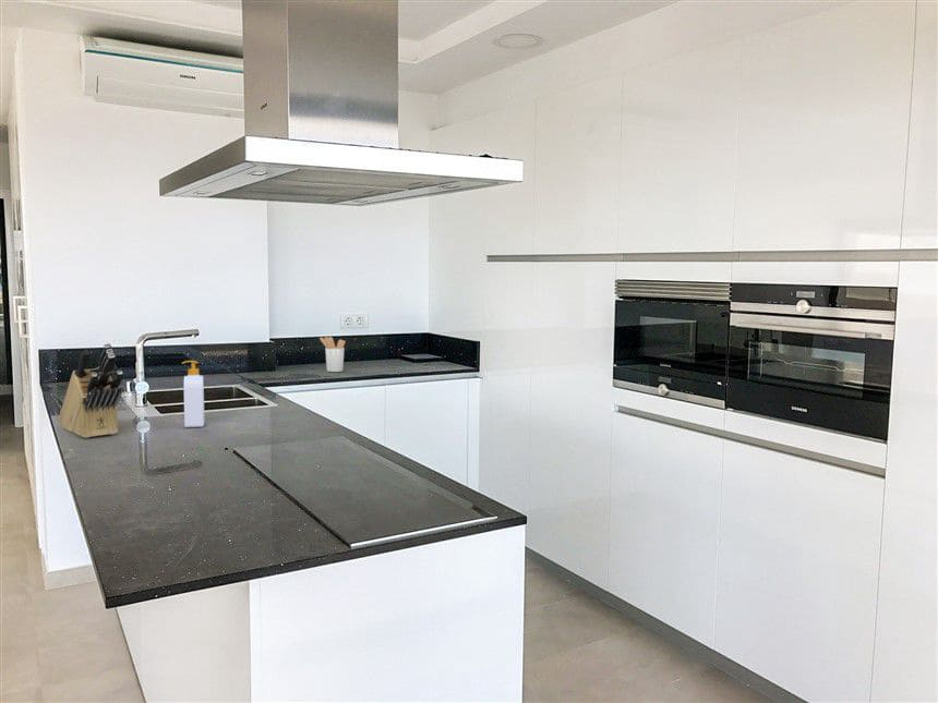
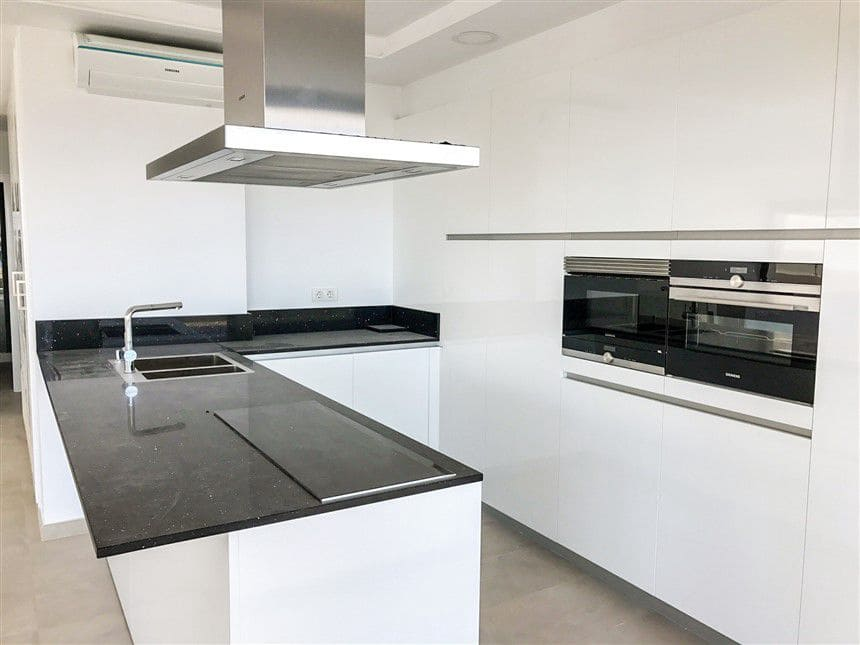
- utensil holder [318,336,346,373]
- knife block [58,342,124,439]
- soap bottle [181,360,205,428]
